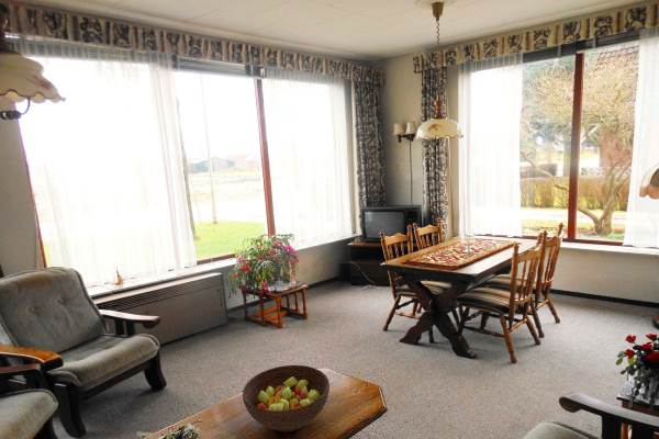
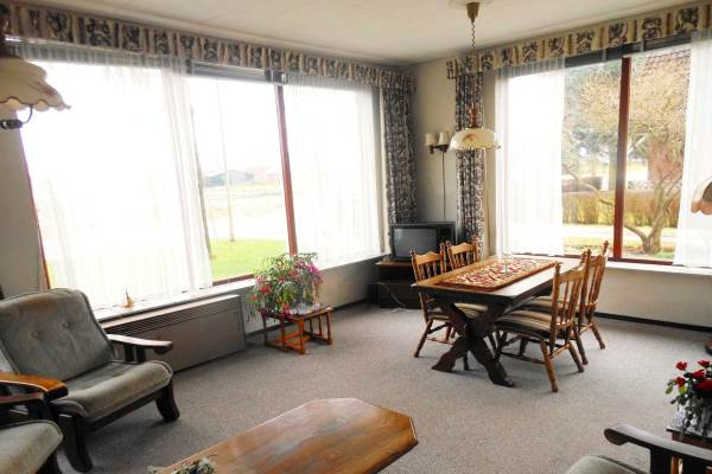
- fruit bowl [242,364,331,434]
